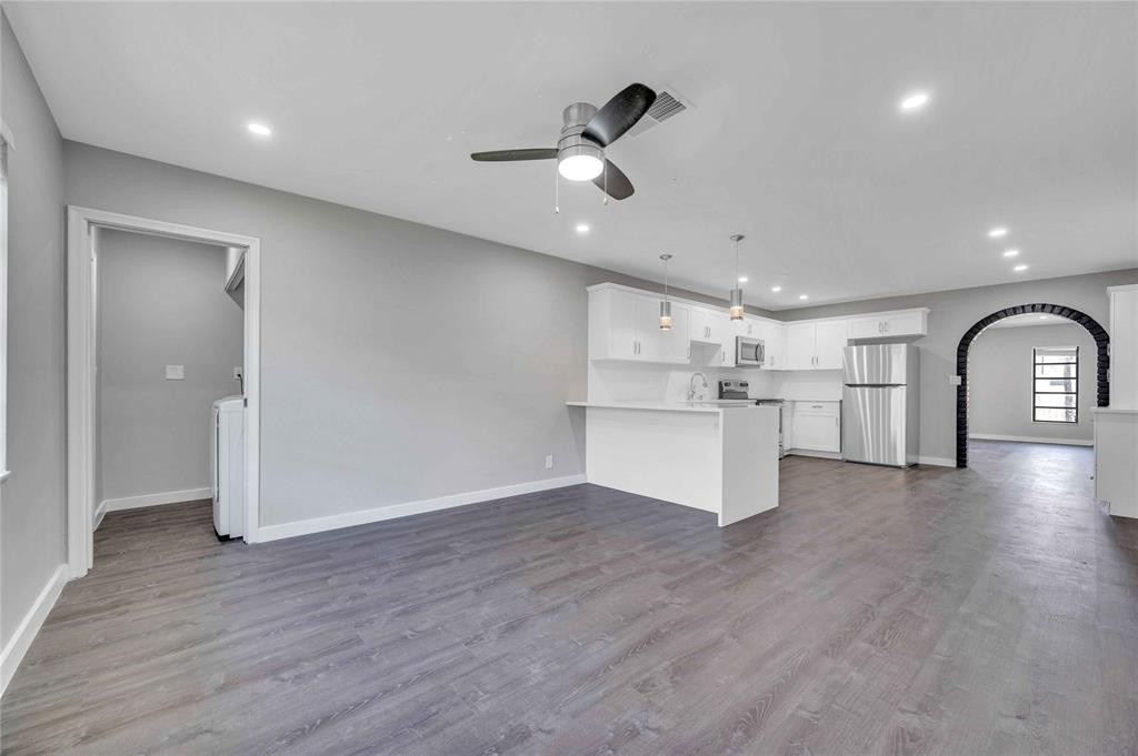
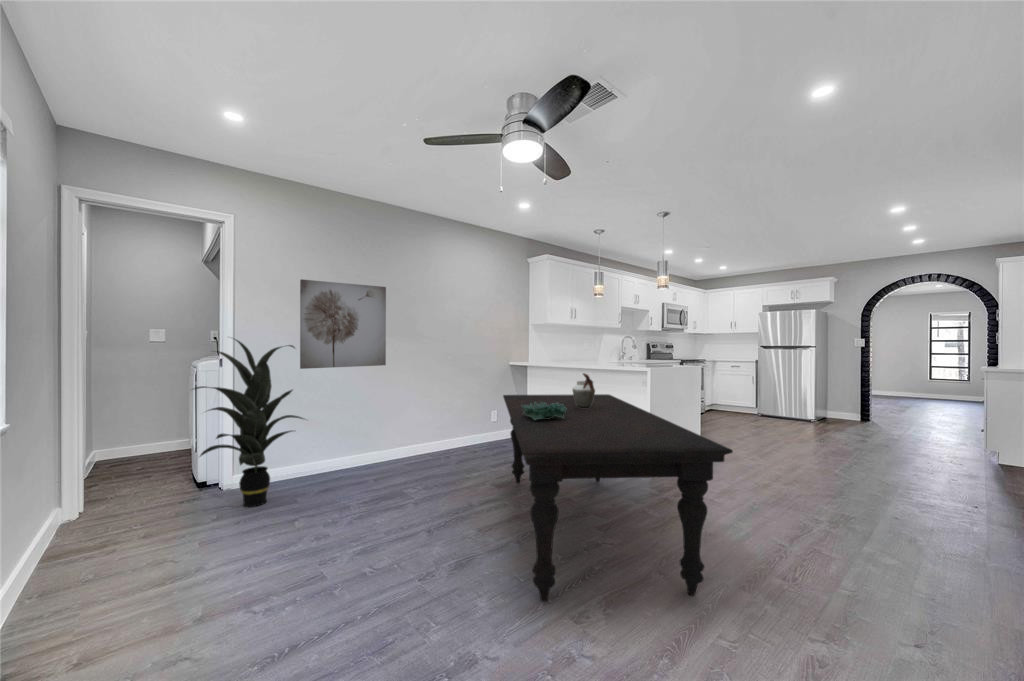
+ decorative bowl [521,402,567,420]
+ dining table [502,393,734,603]
+ indoor plant [190,336,308,508]
+ vase [571,372,596,408]
+ wall art [299,278,387,370]
